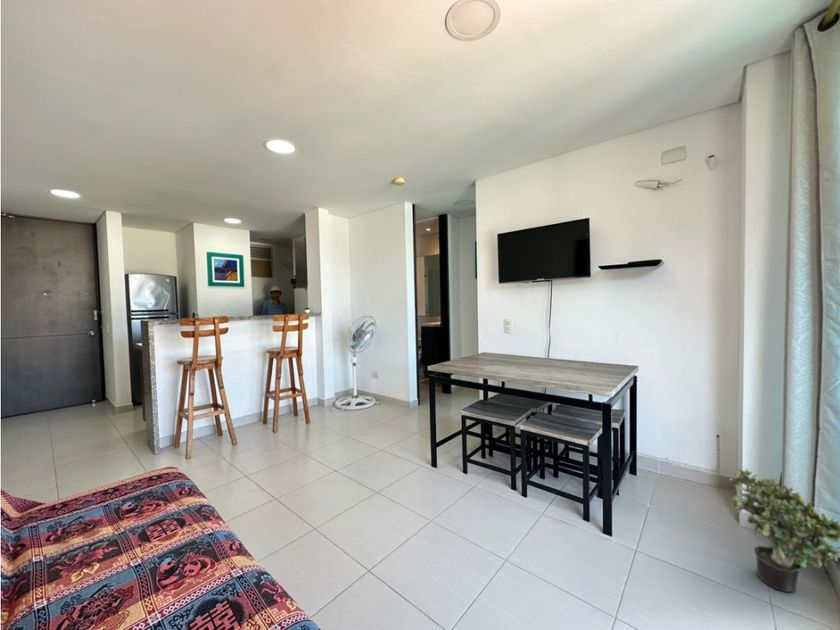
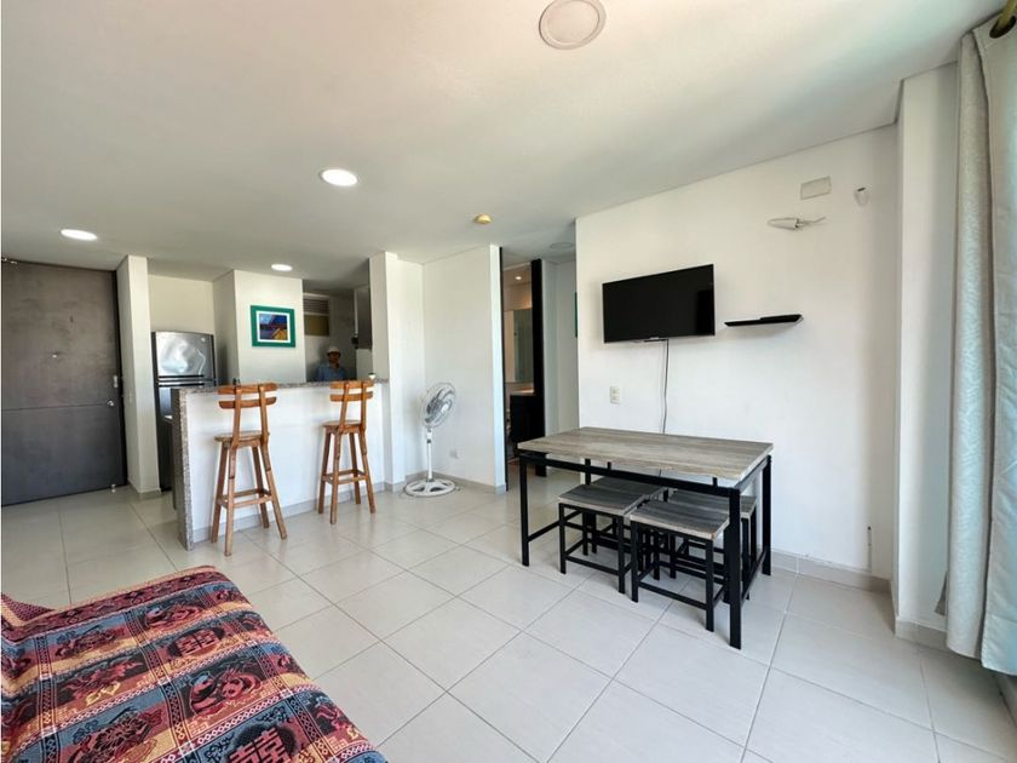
- potted plant [728,467,840,593]
